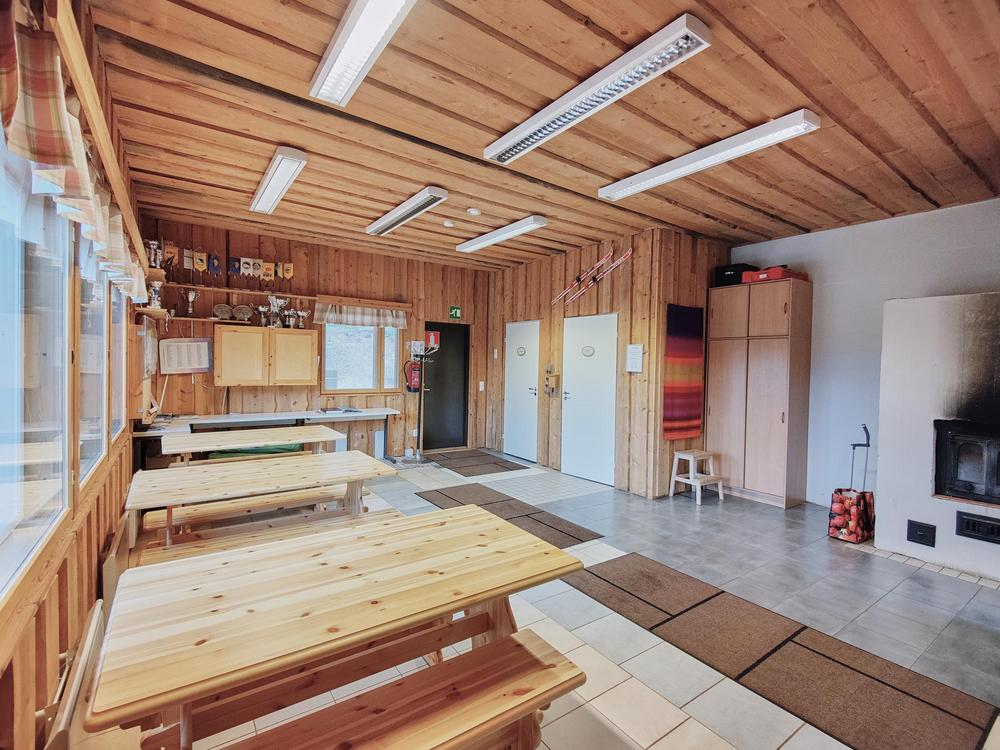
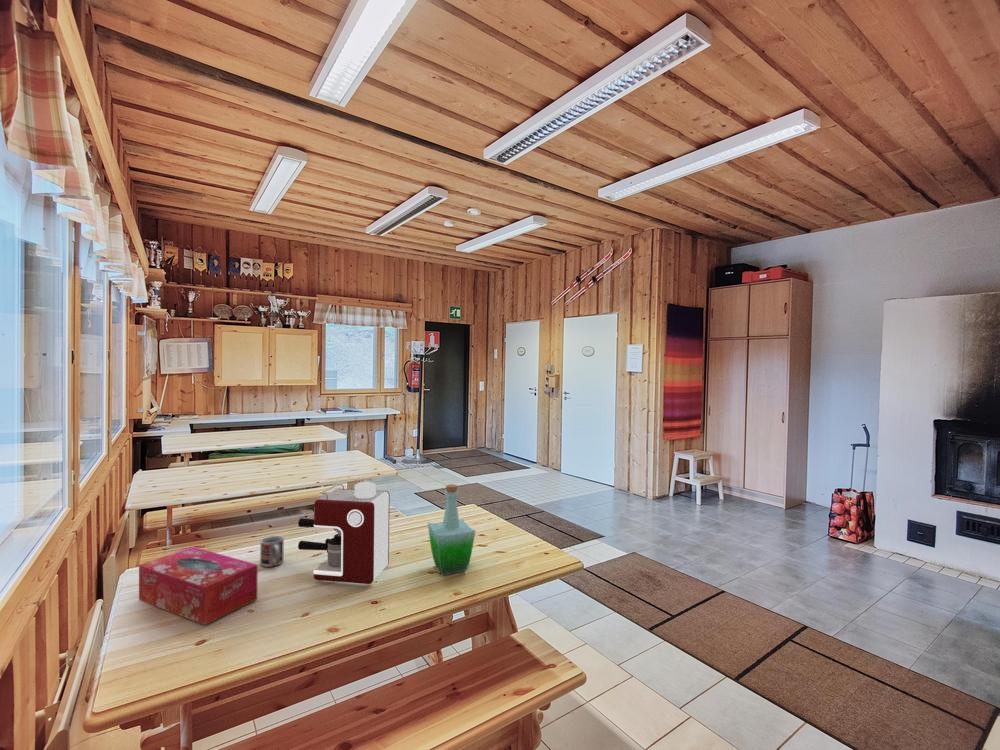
+ bottle [427,483,477,577]
+ tissue box [138,546,259,626]
+ cup [259,535,285,568]
+ coffee maker [297,480,391,585]
